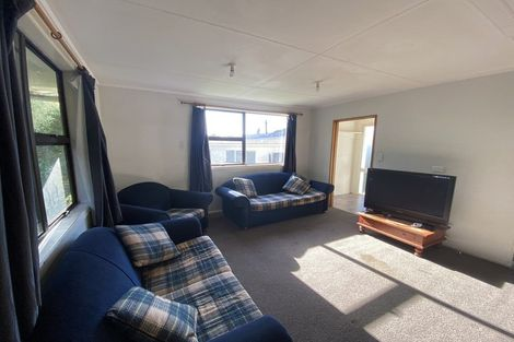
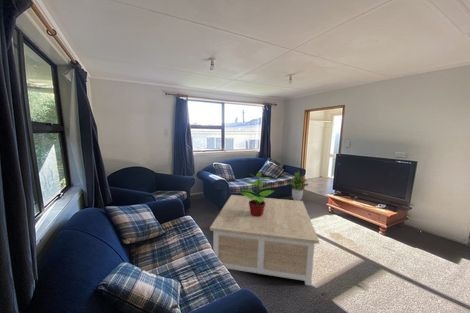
+ potted plant [239,171,275,217]
+ potted plant [290,170,310,201]
+ coffee table [209,194,320,287]
